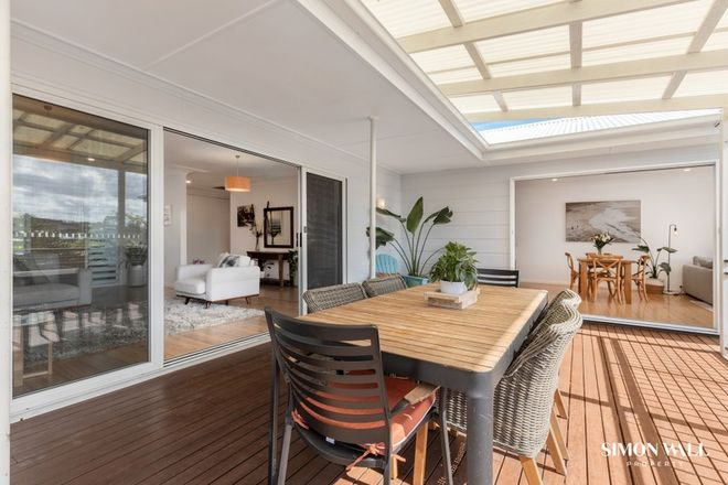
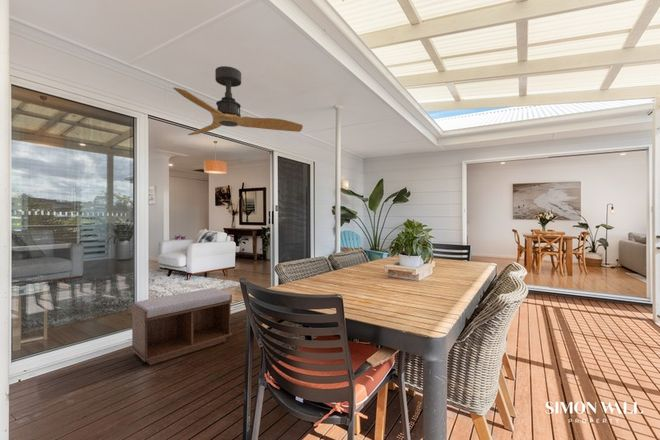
+ ceiling fan [172,65,304,136]
+ bench [130,287,233,366]
